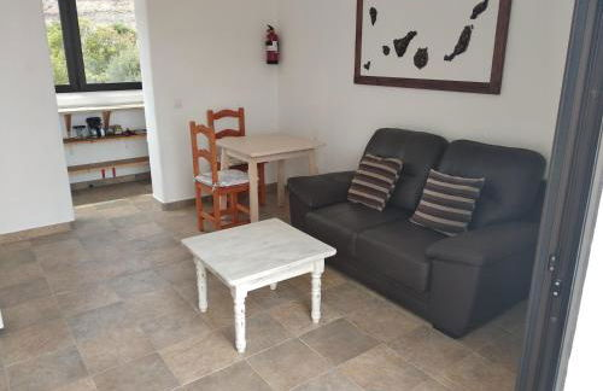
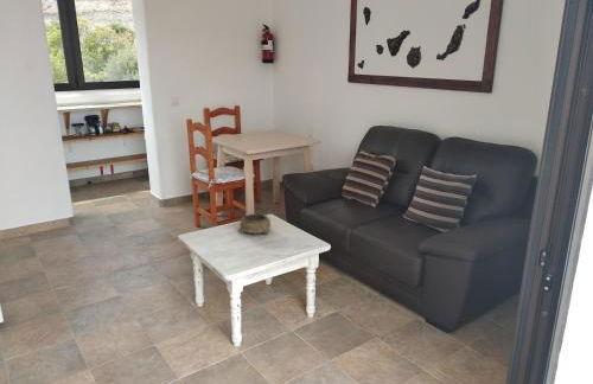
+ decorative bowl [237,213,272,236]
